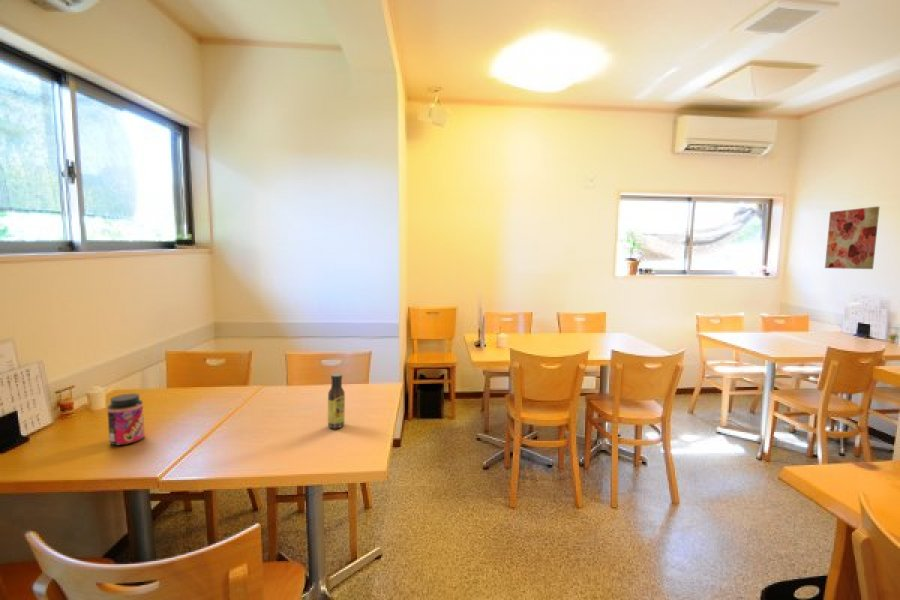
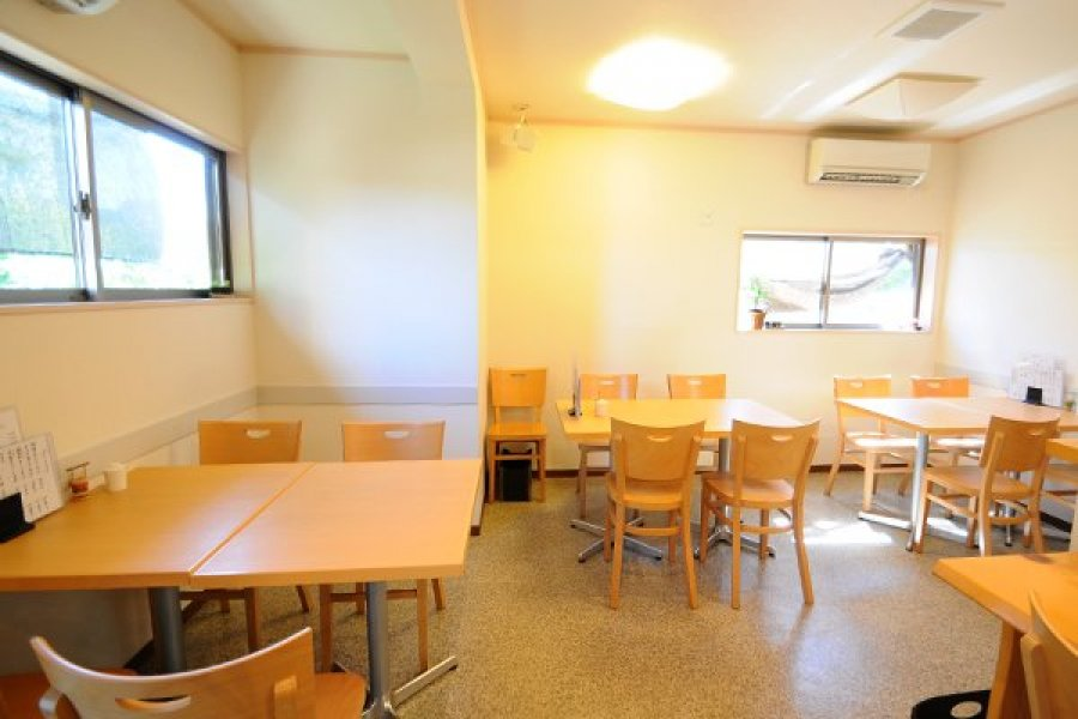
- jar [106,392,146,446]
- wall art [824,206,880,270]
- sauce bottle [327,373,346,429]
